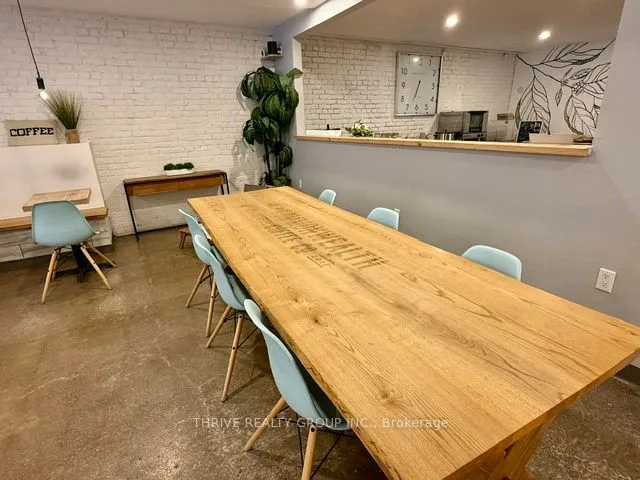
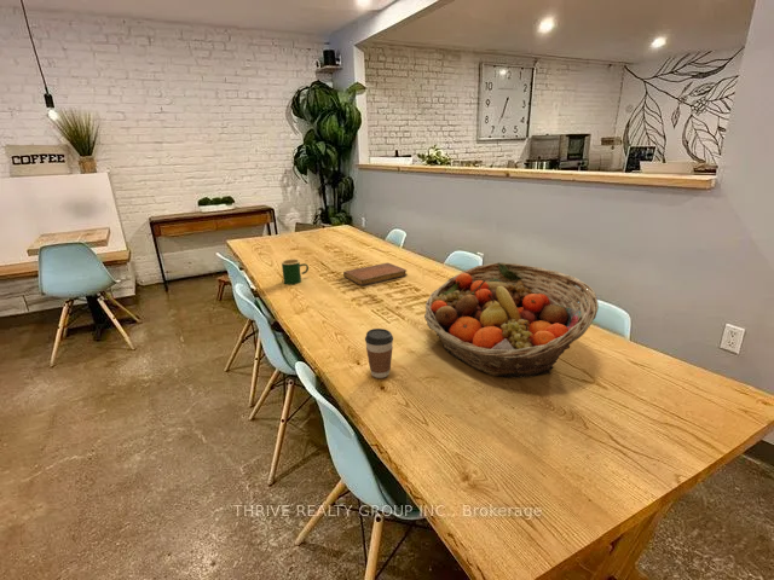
+ notebook [342,262,409,286]
+ mug [281,259,310,286]
+ fruit basket [423,261,600,379]
+ coffee cup [364,327,394,379]
